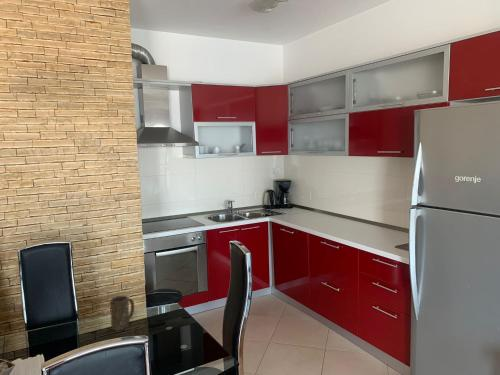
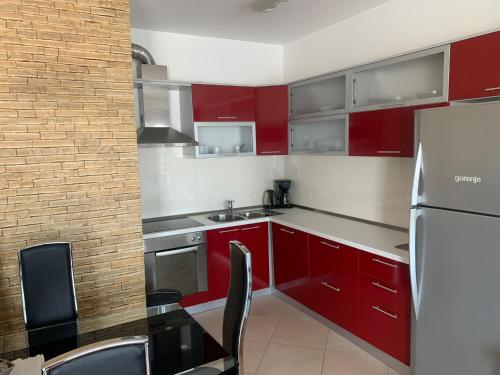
- mug [109,295,135,331]
